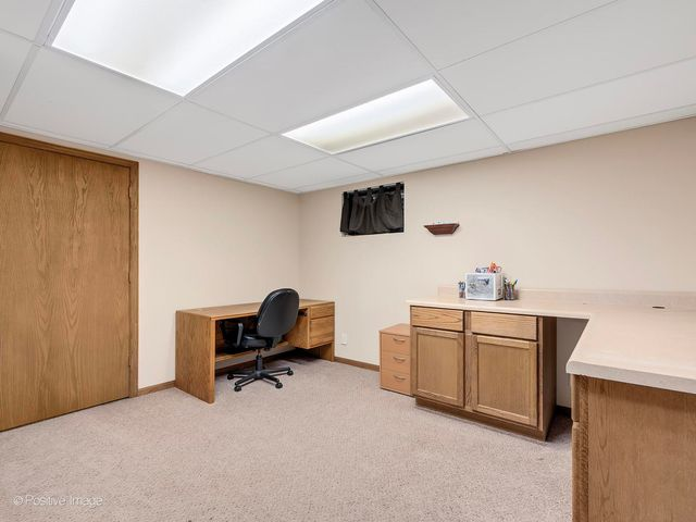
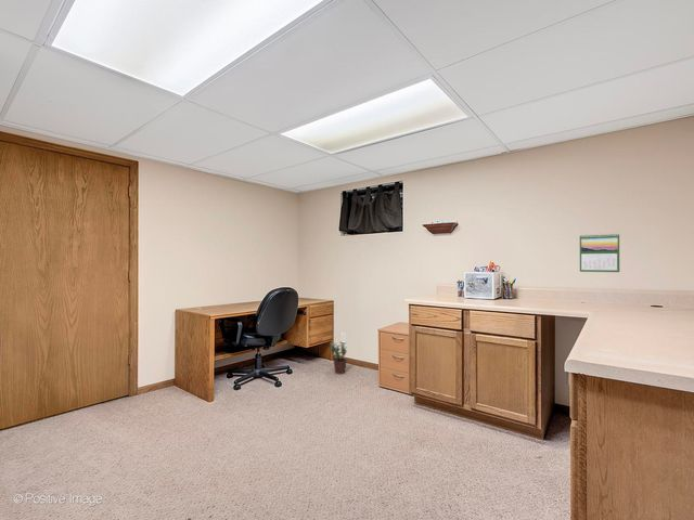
+ calendar [579,233,620,273]
+ potted plant [329,340,348,375]
